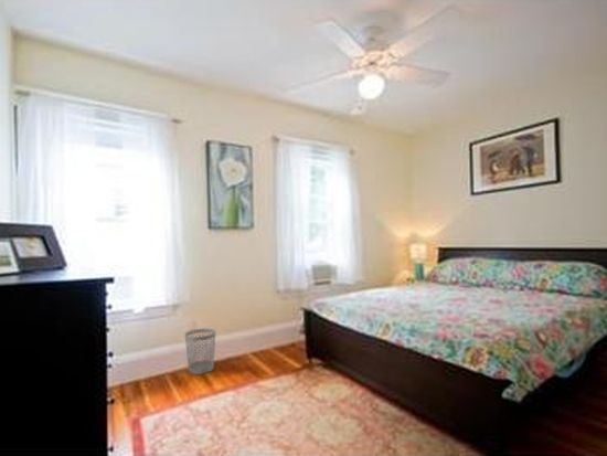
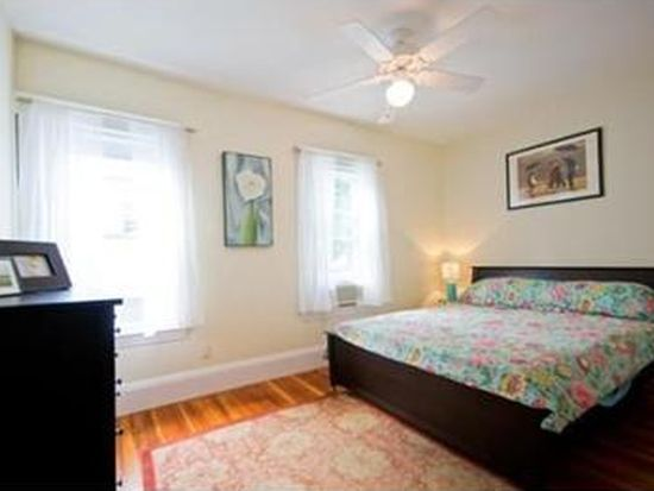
- wastebasket [184,328,216,375]
